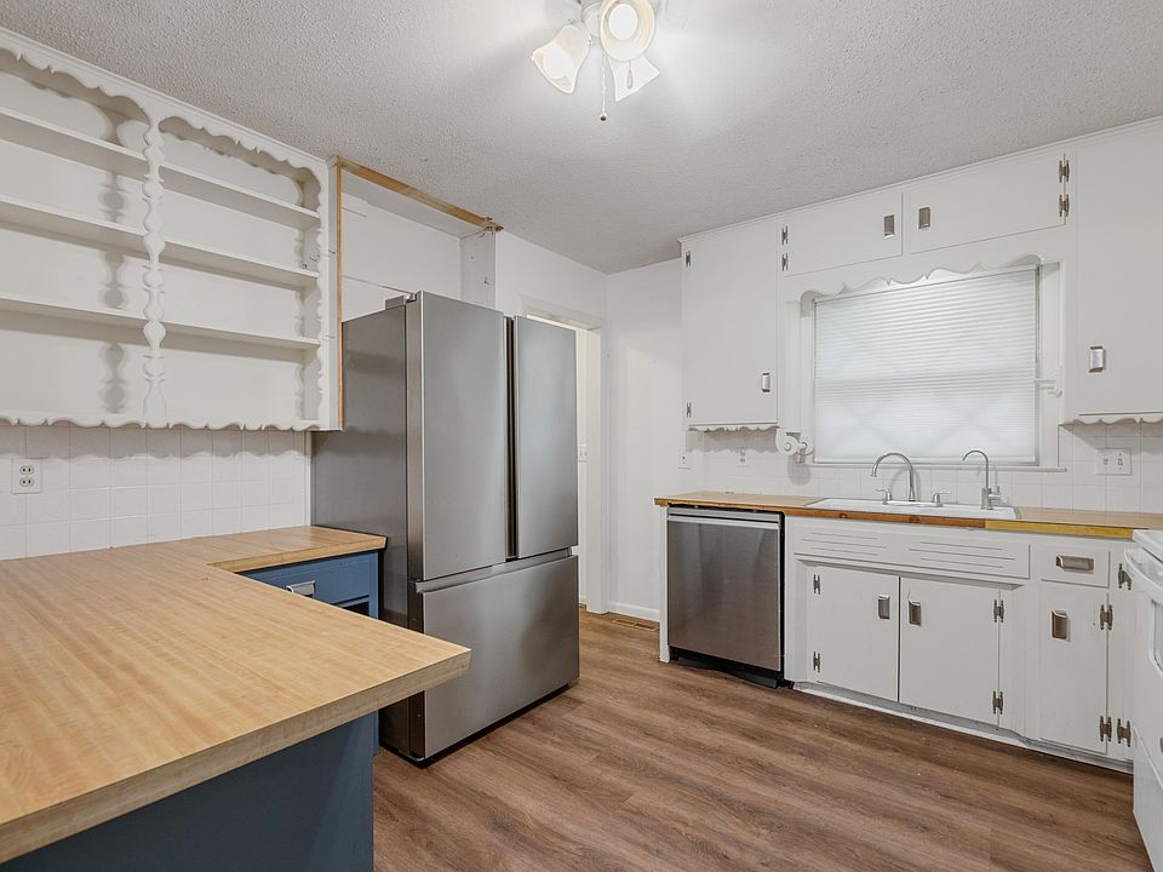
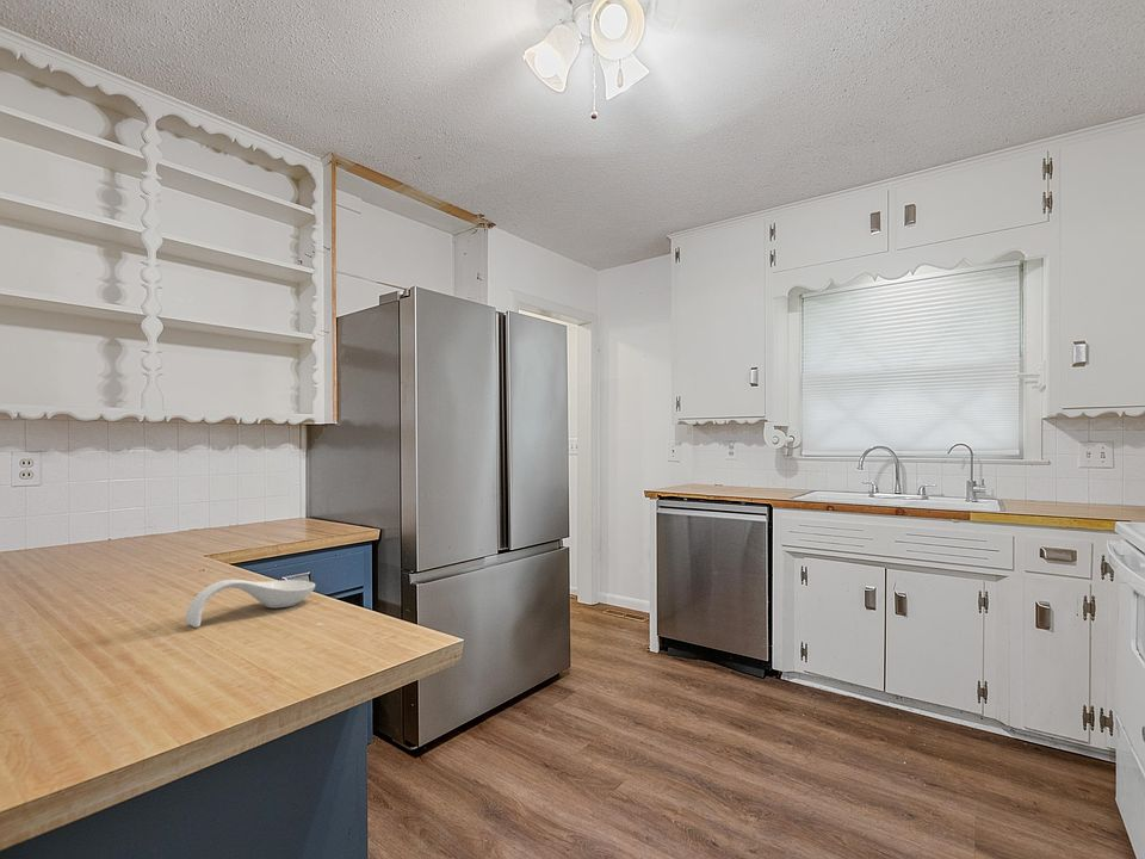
+ spoon rest [185,579,316,629]
